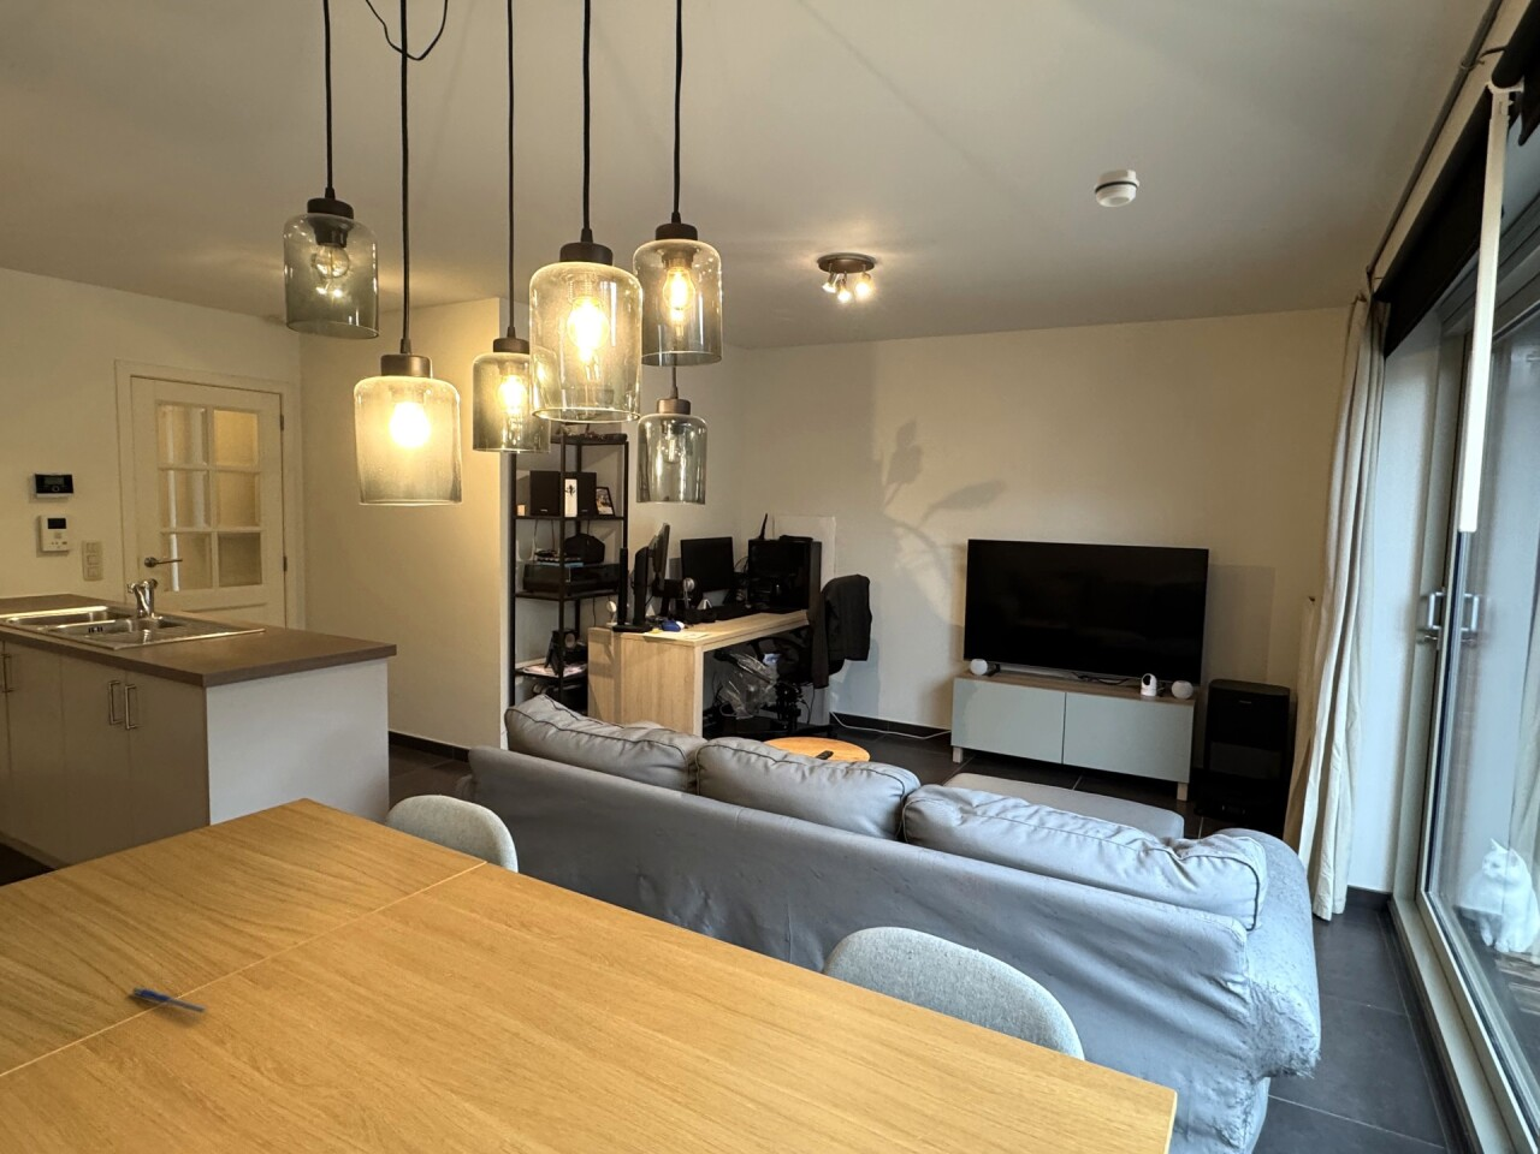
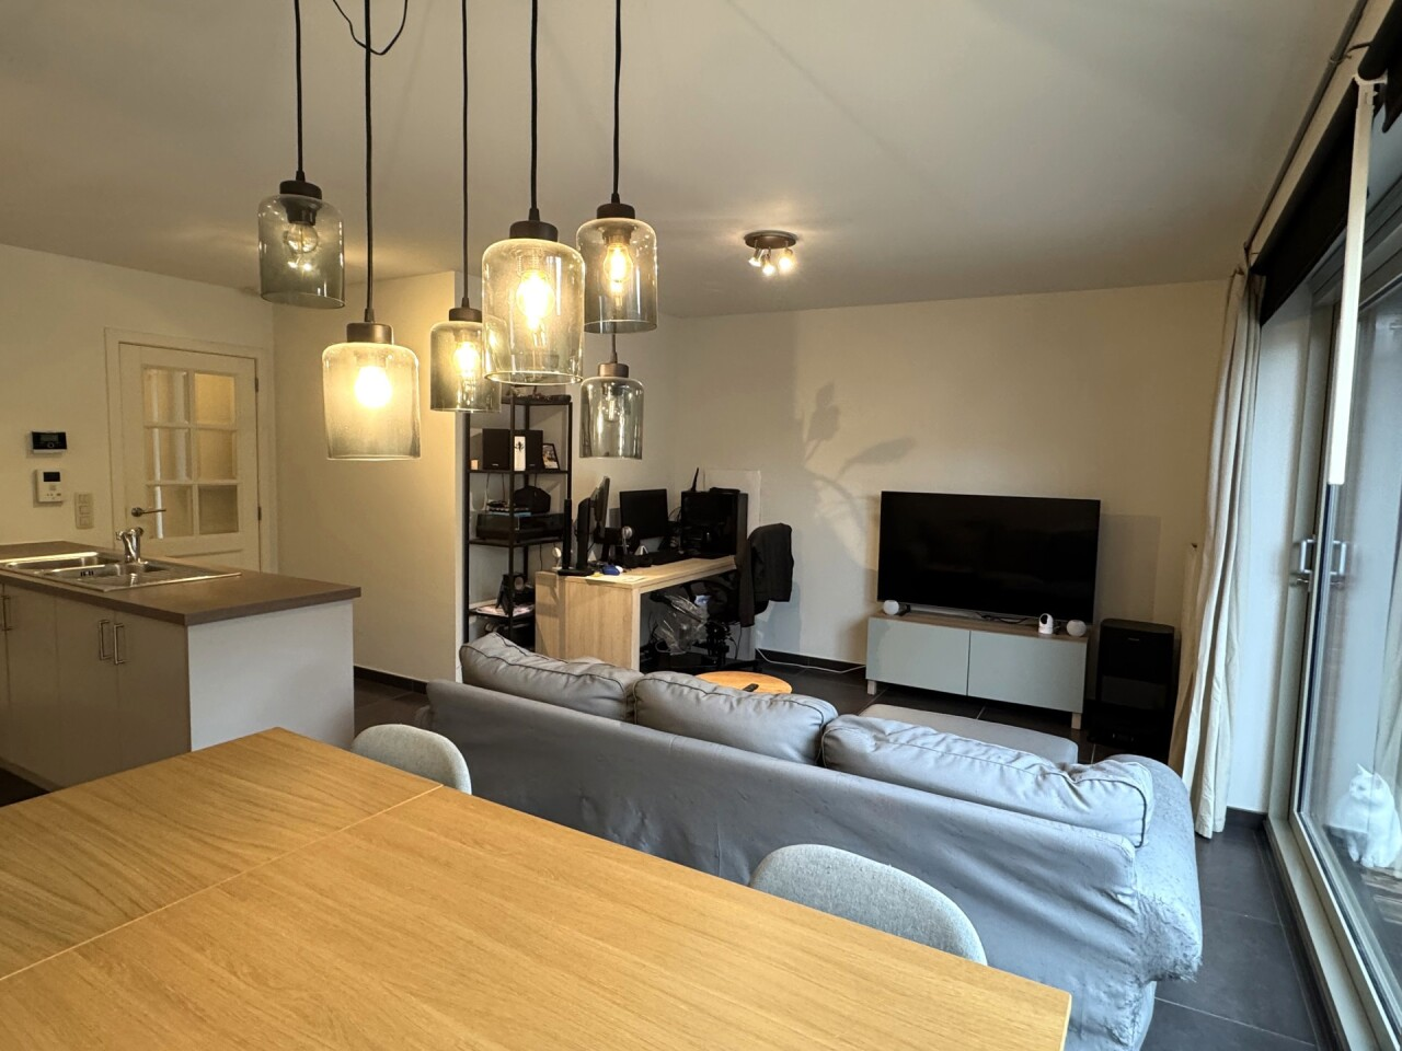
- smoke detector [1093,168,1140,208]
- pen [127,986,212,1016]
